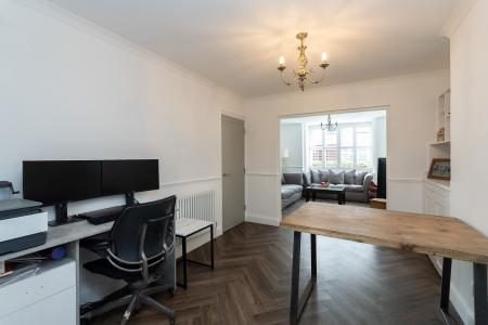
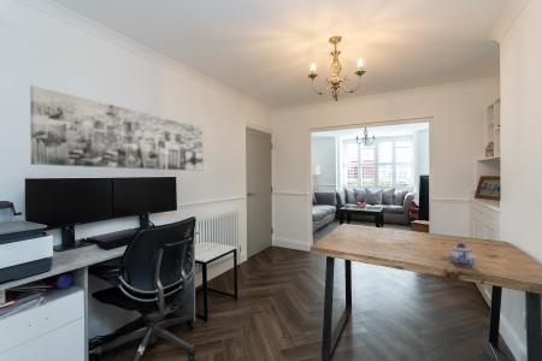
+ wall art [29,84,204,172]
+ teapot [448,242,477,268]
